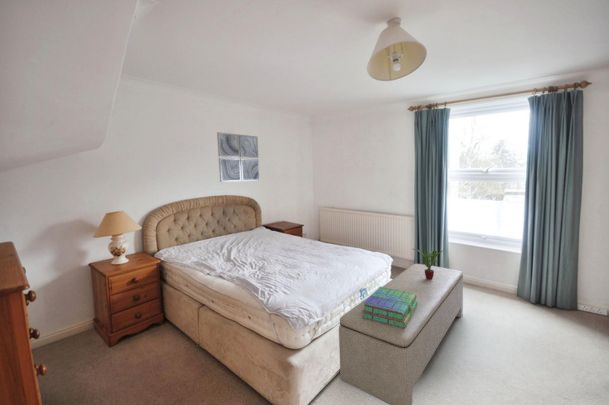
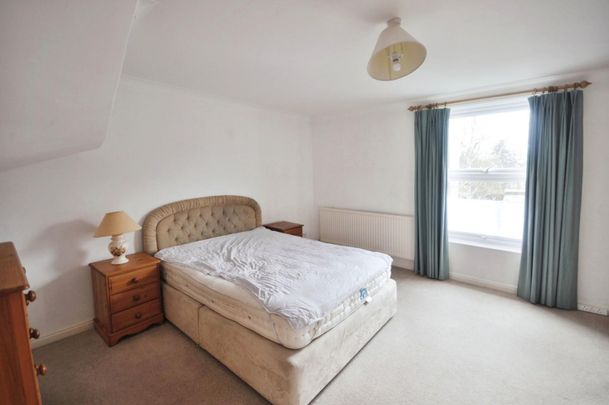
- bench [338,263,464,405]
- potted plant [413,248,443,280]
- stack of books [362,286,418,328]
- wall art [216,131,261,183]
